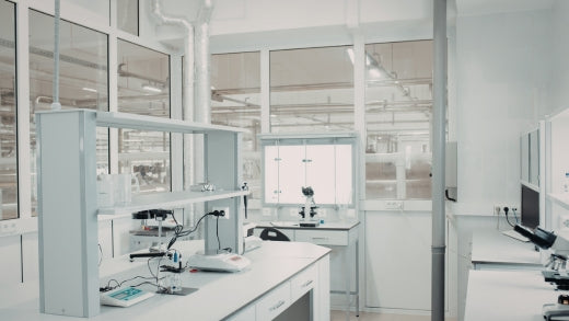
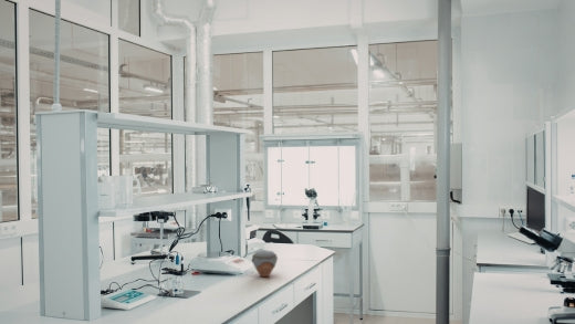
+ jar [250,249,279,278]
